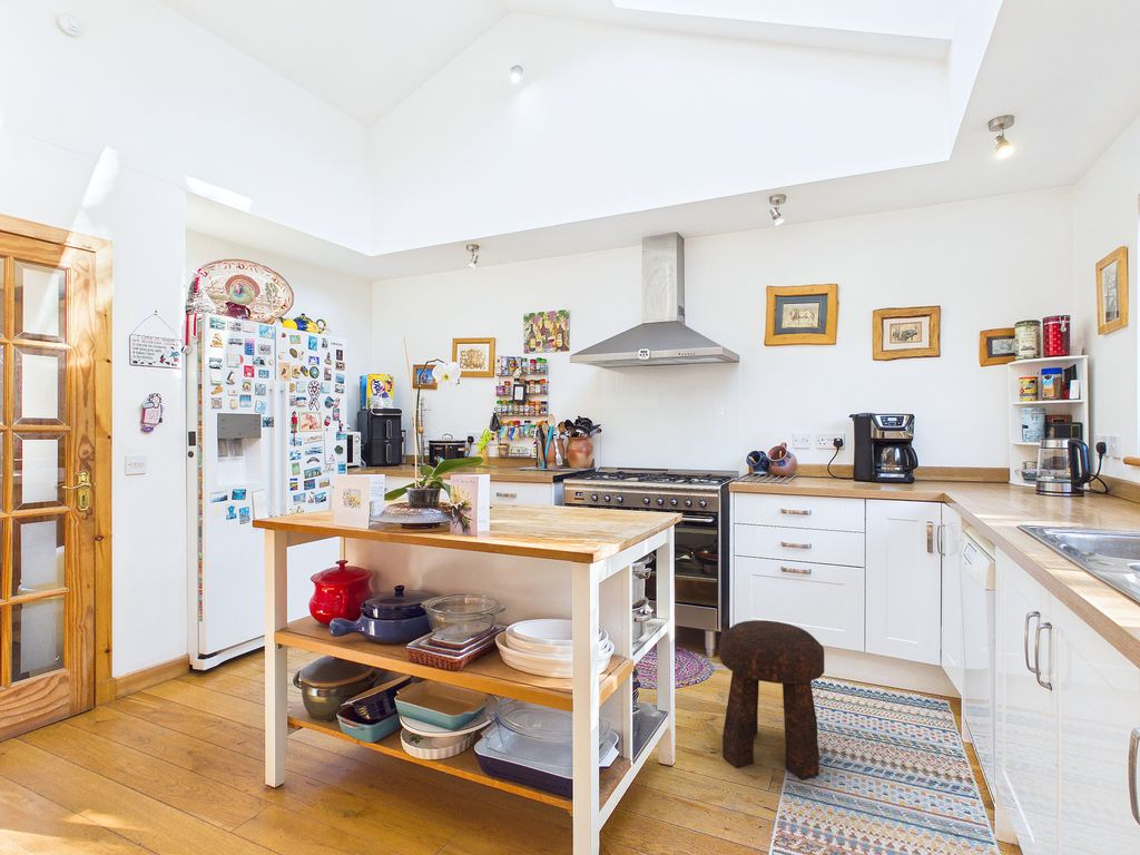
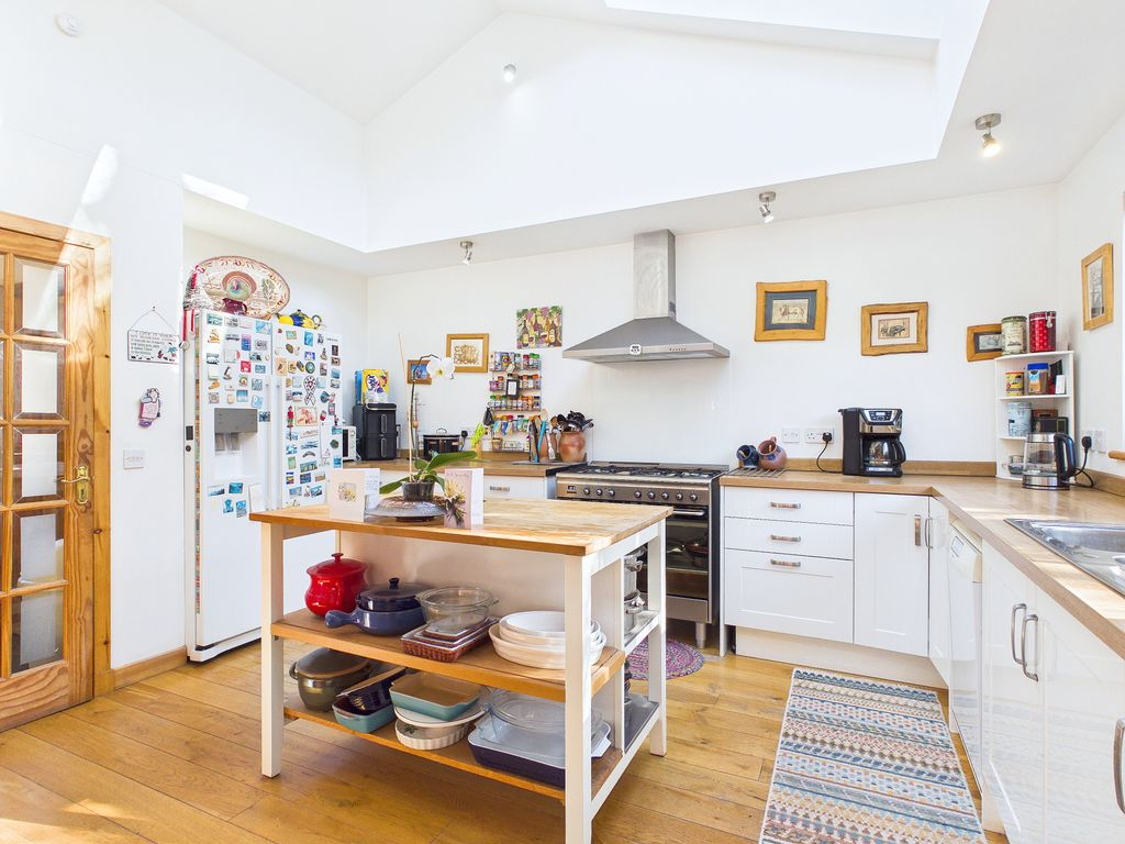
- stool [718,619,825,782]
